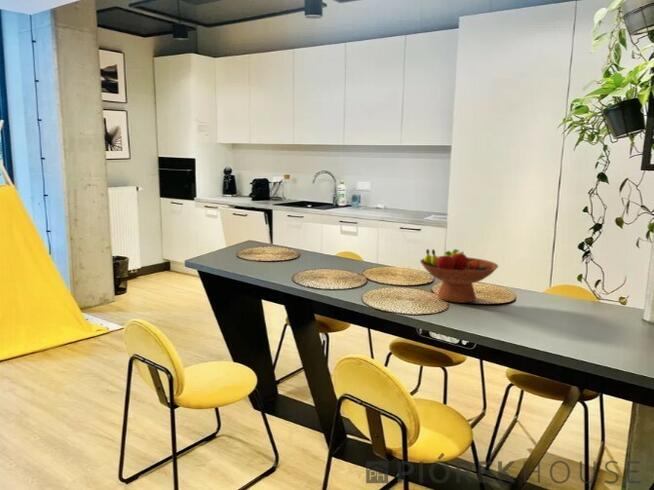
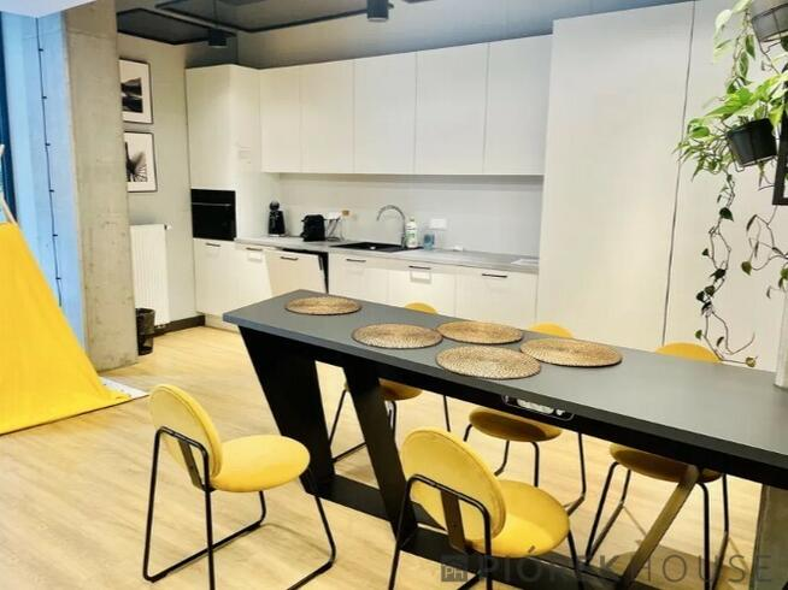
- fruit bowl [419,248,499,304]
